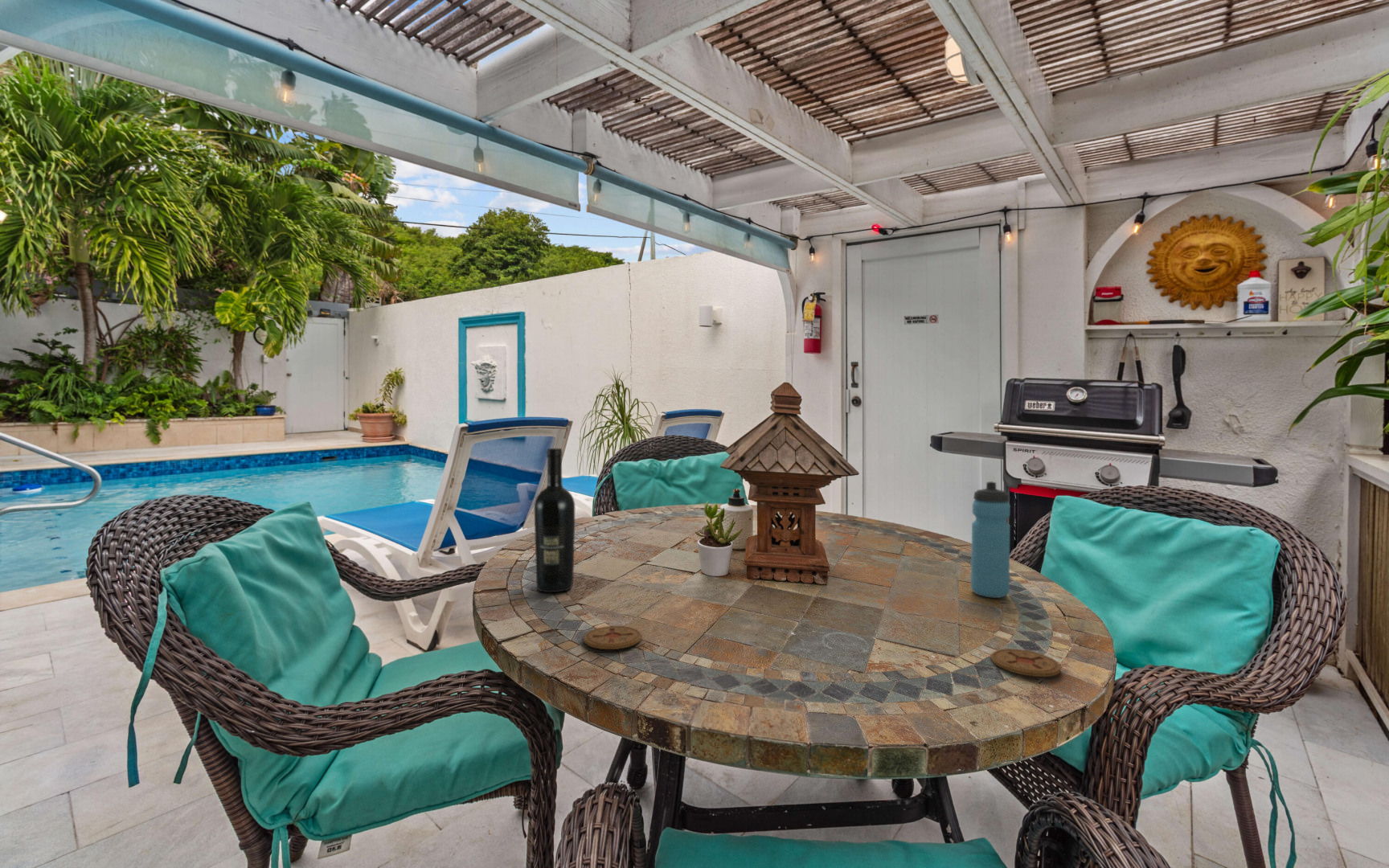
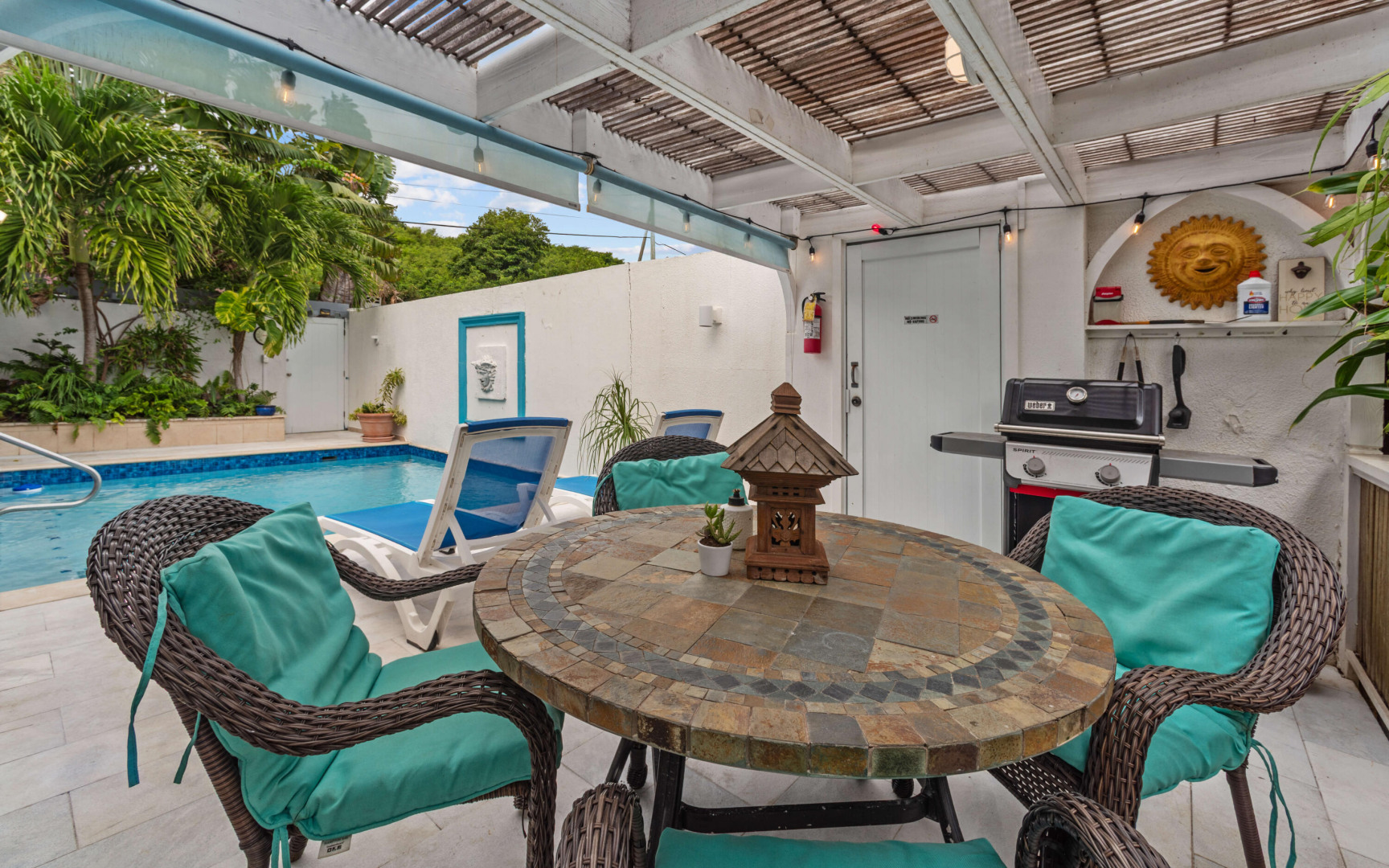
- water bottle [970,481,1011,599]
- coaster [990,648,1062,678]
- wine bottle [534,448,576,593]
- coaster [583,625,642,650]
